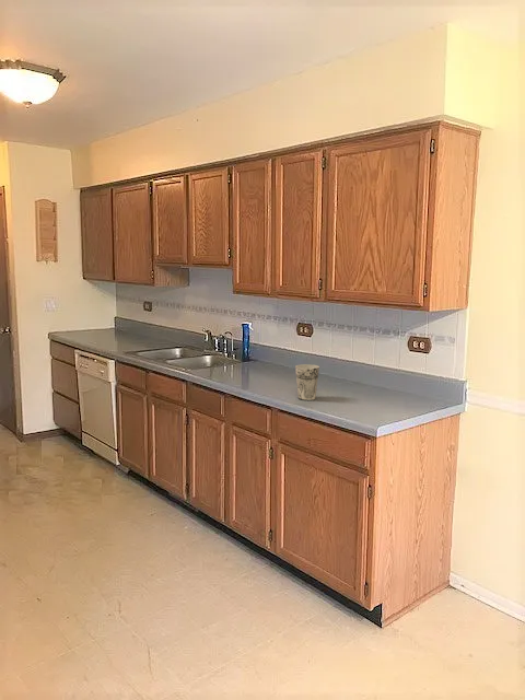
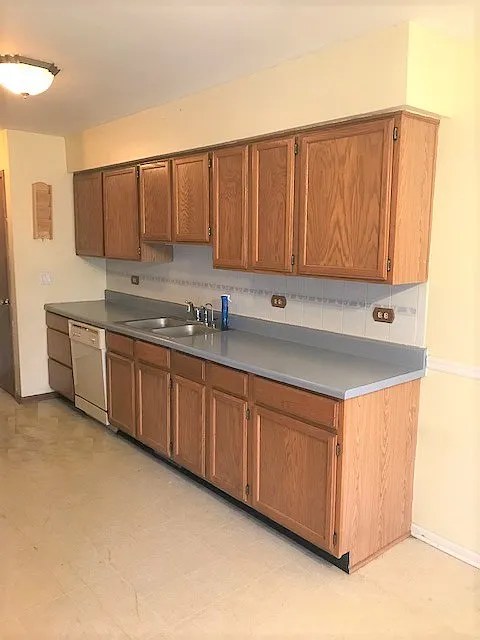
- cup [294,363,320,401]
